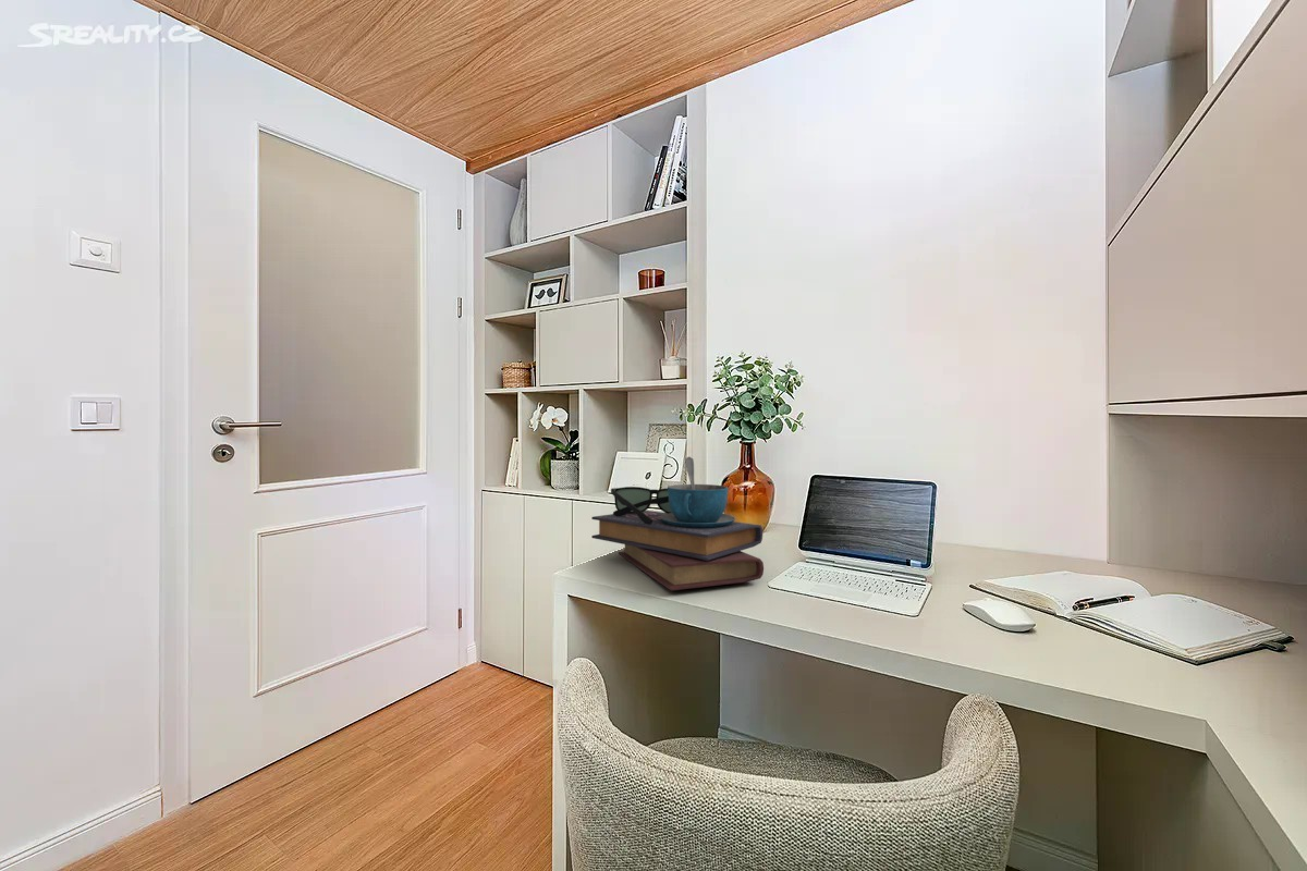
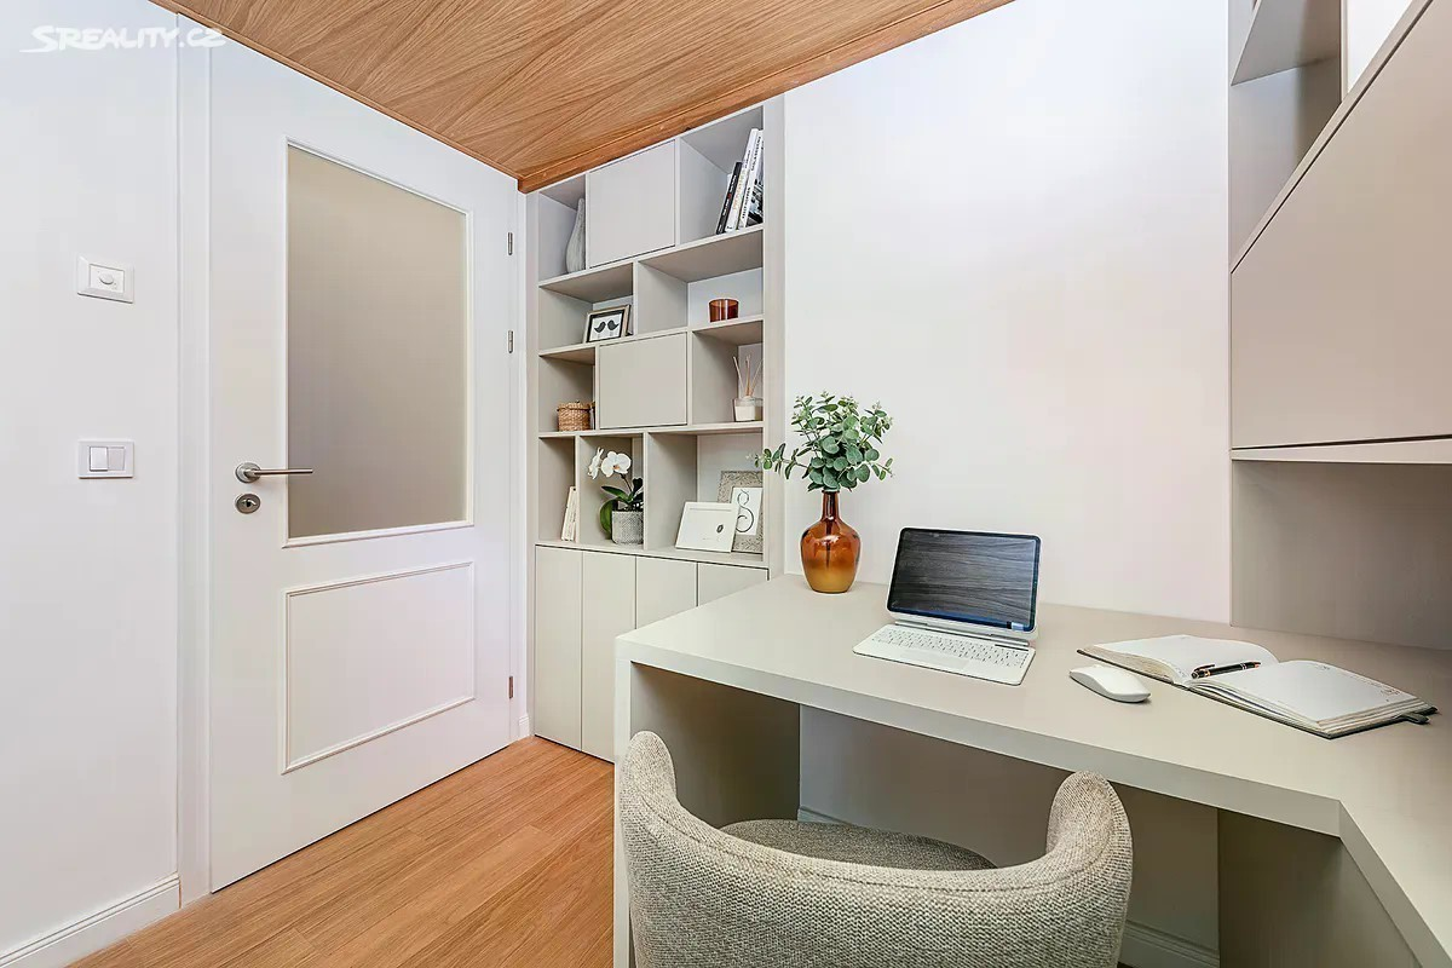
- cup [590,455,765,591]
